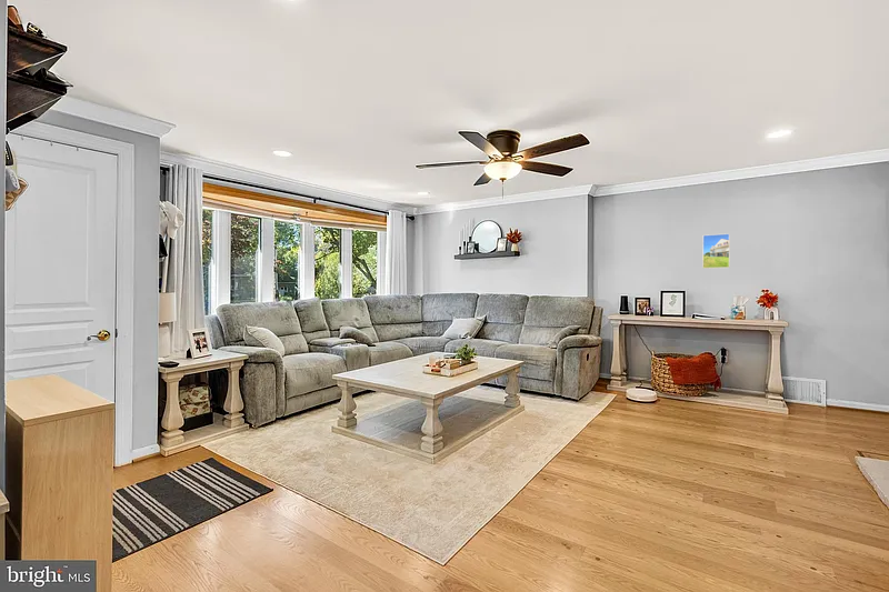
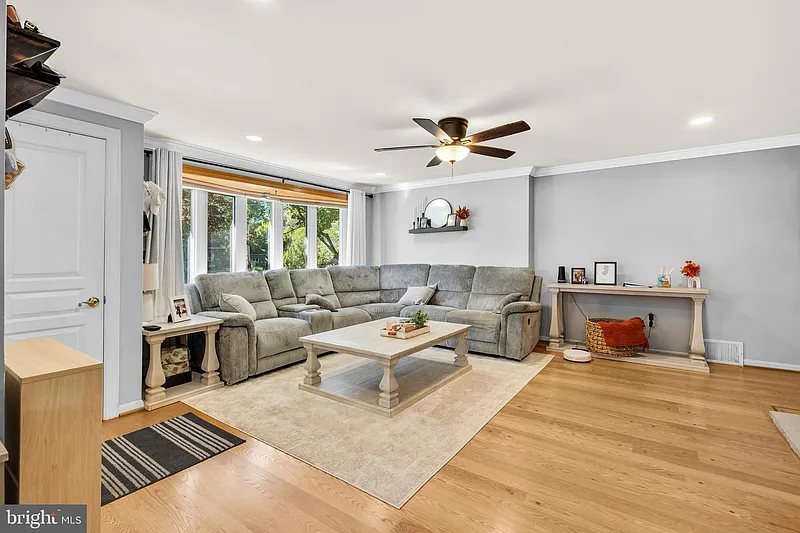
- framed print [701,232,731,270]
